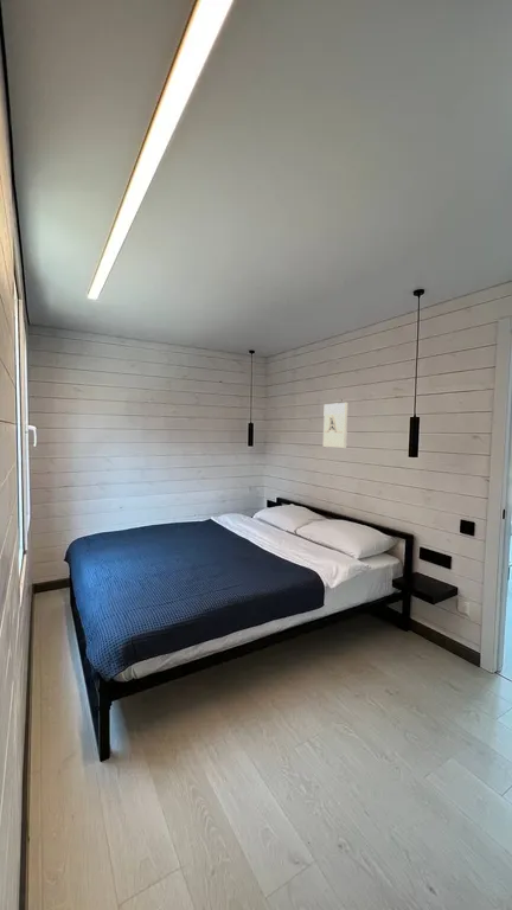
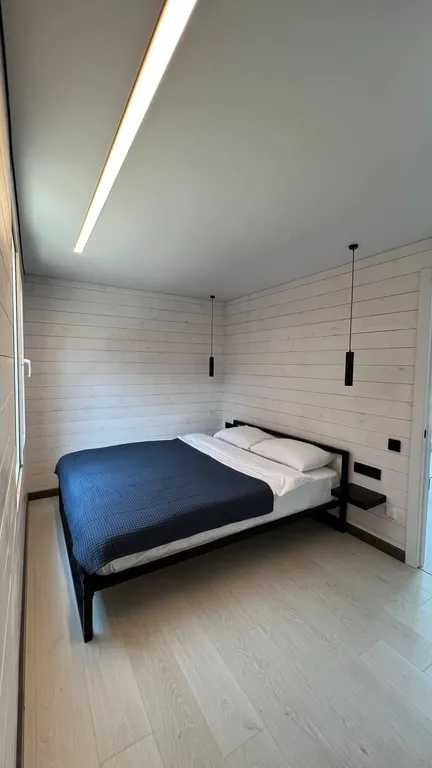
- wall sculpture [322,402,348,449]
